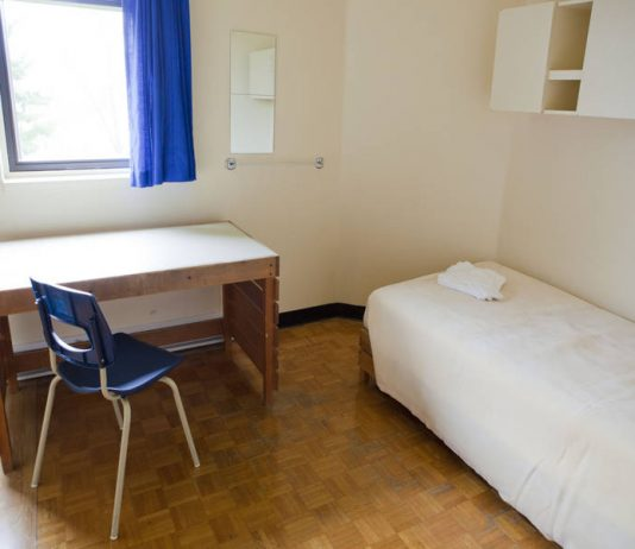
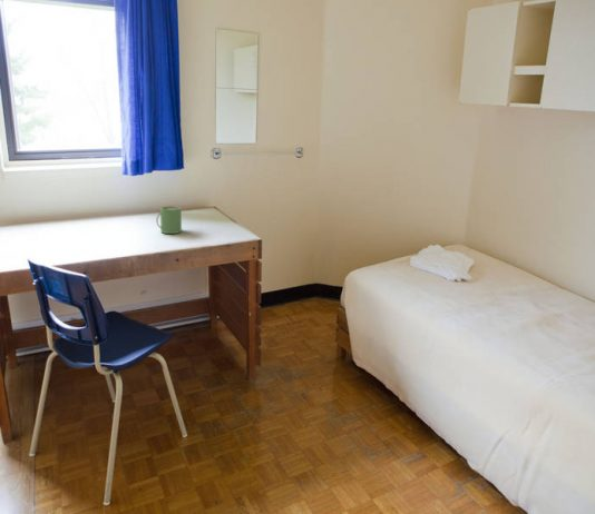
+ mug [155,205,183,235]
